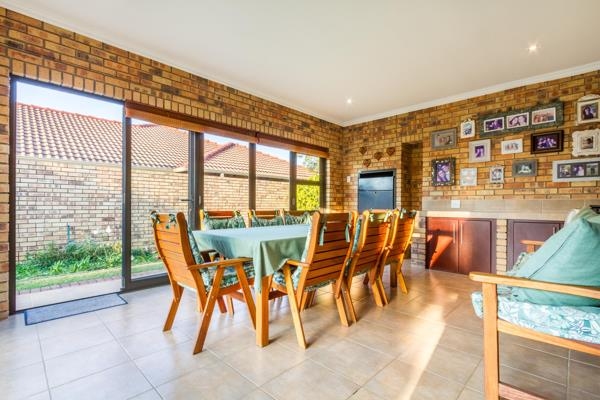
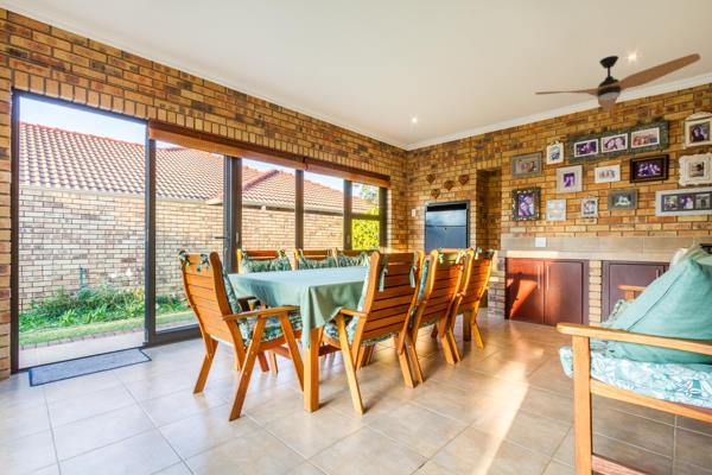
+ electric fan [534,52,701,114]
